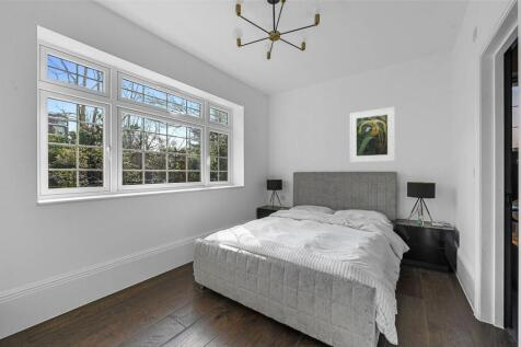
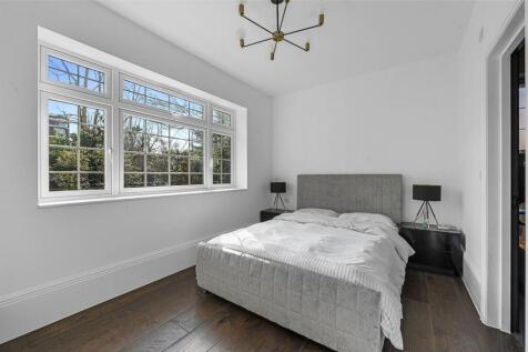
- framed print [349,106,396,163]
